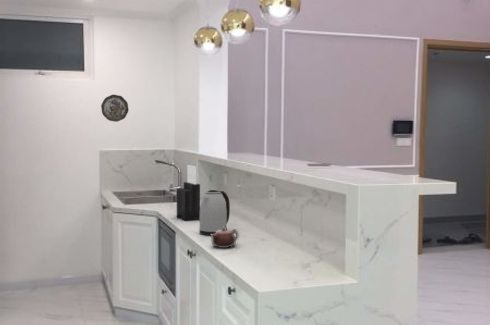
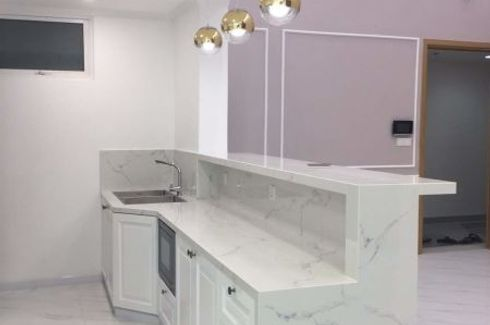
- knife block [176,164,201,222]
- kettle [198,189,231,236]
- decorative plate [100,94,130,123]
- teapot [209,226,240,249]
